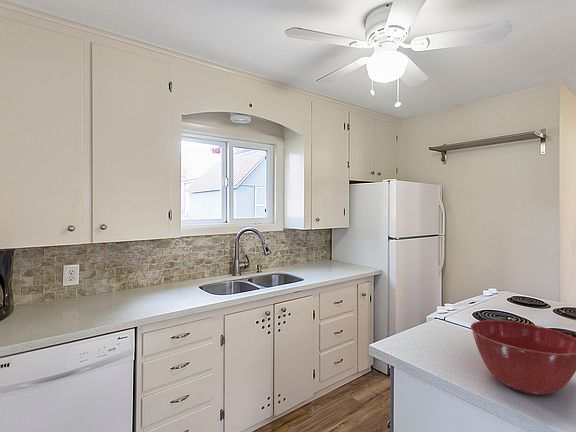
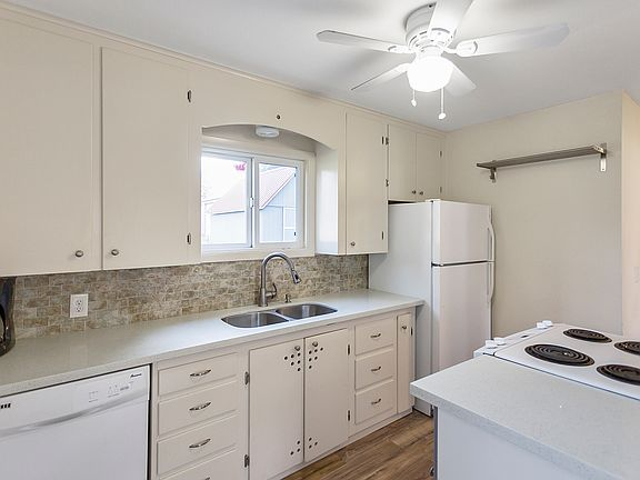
- mixing bowl [470,319,576,396]
